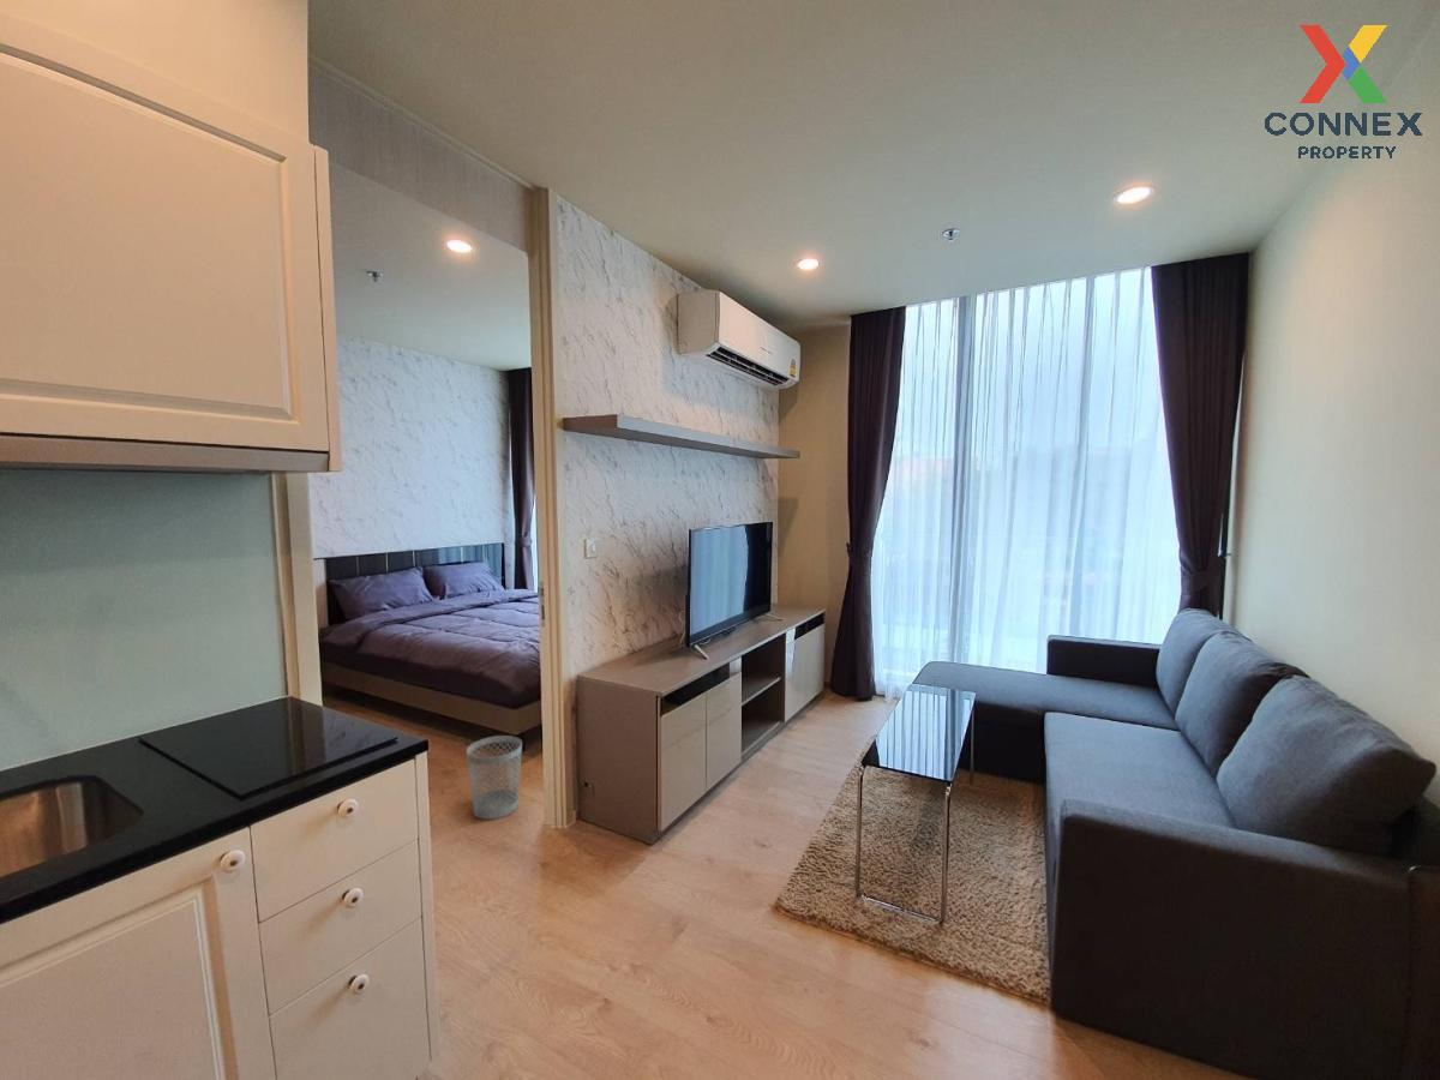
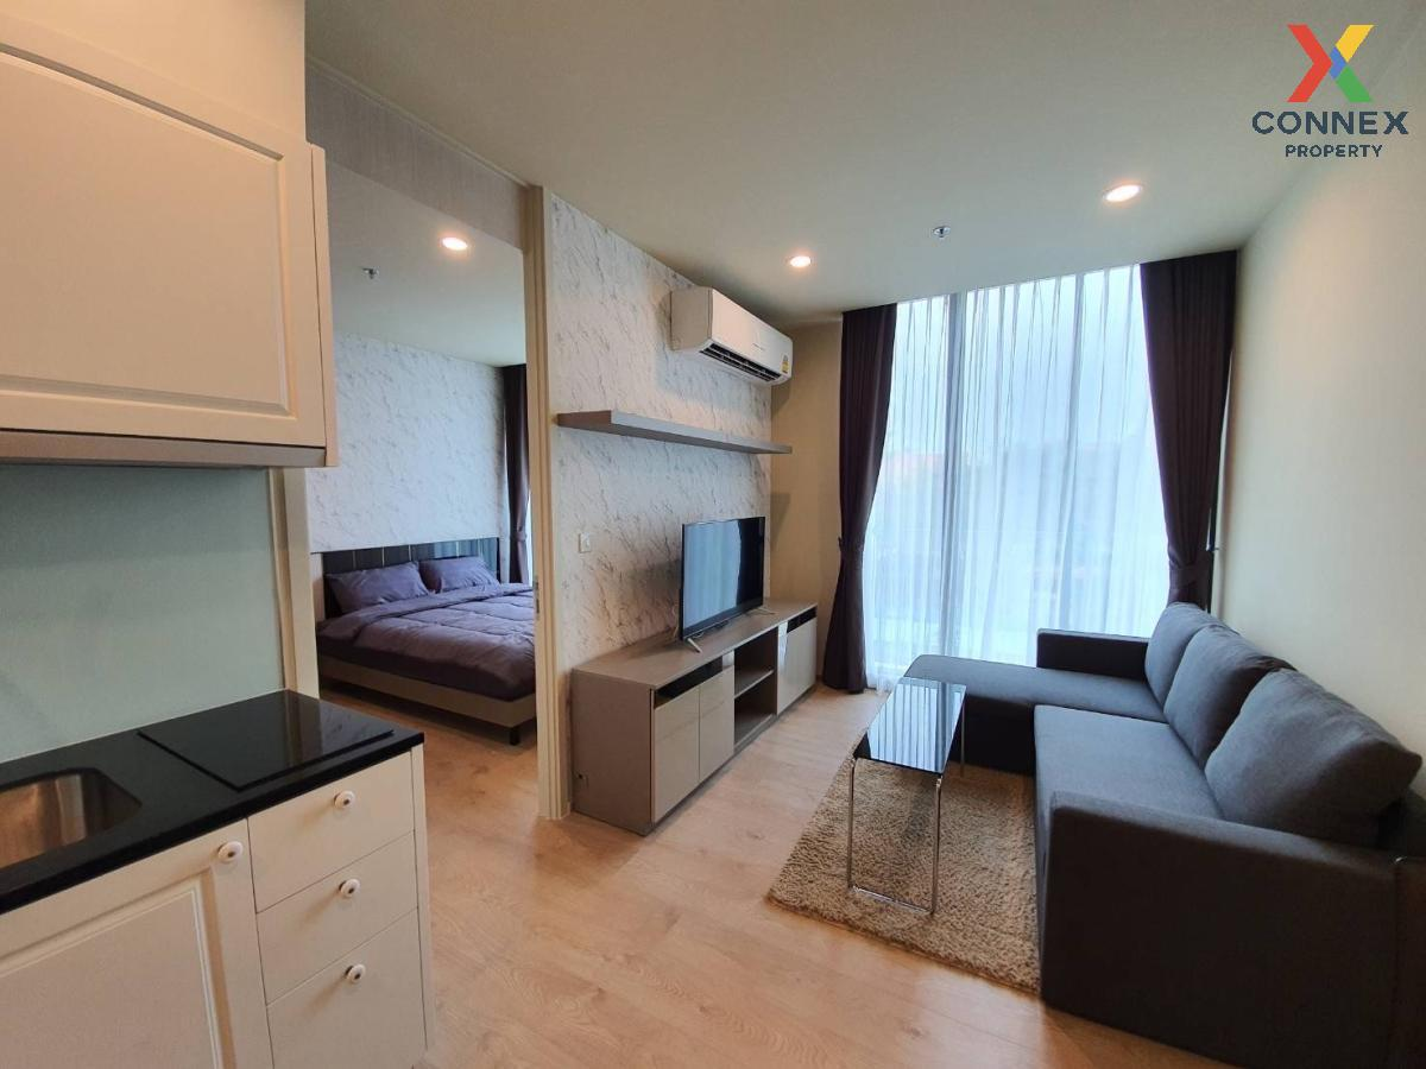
- wastebasket [466,734,523,821]
